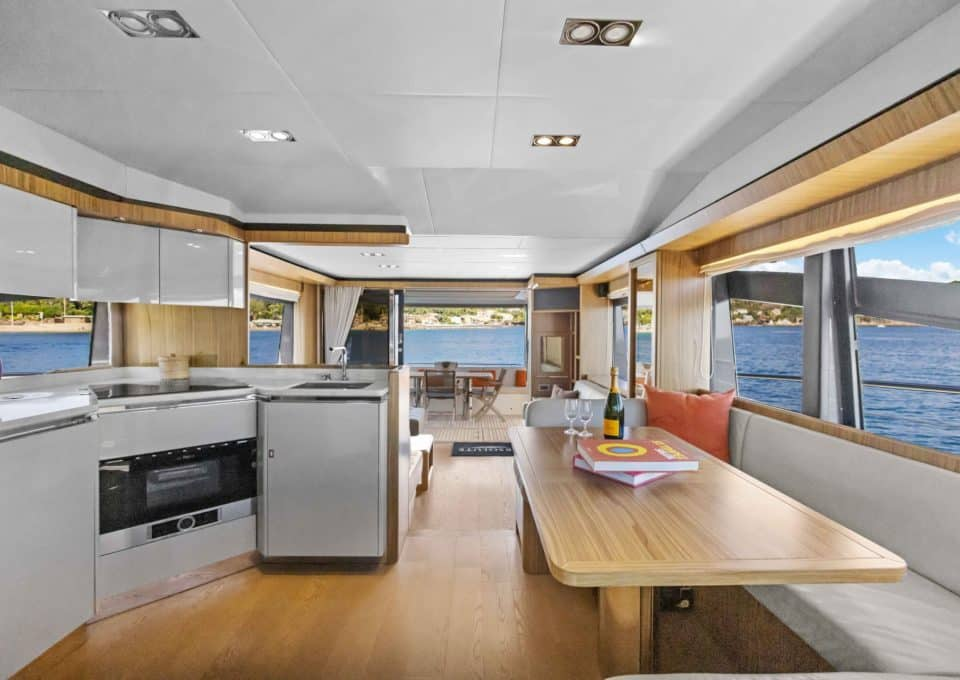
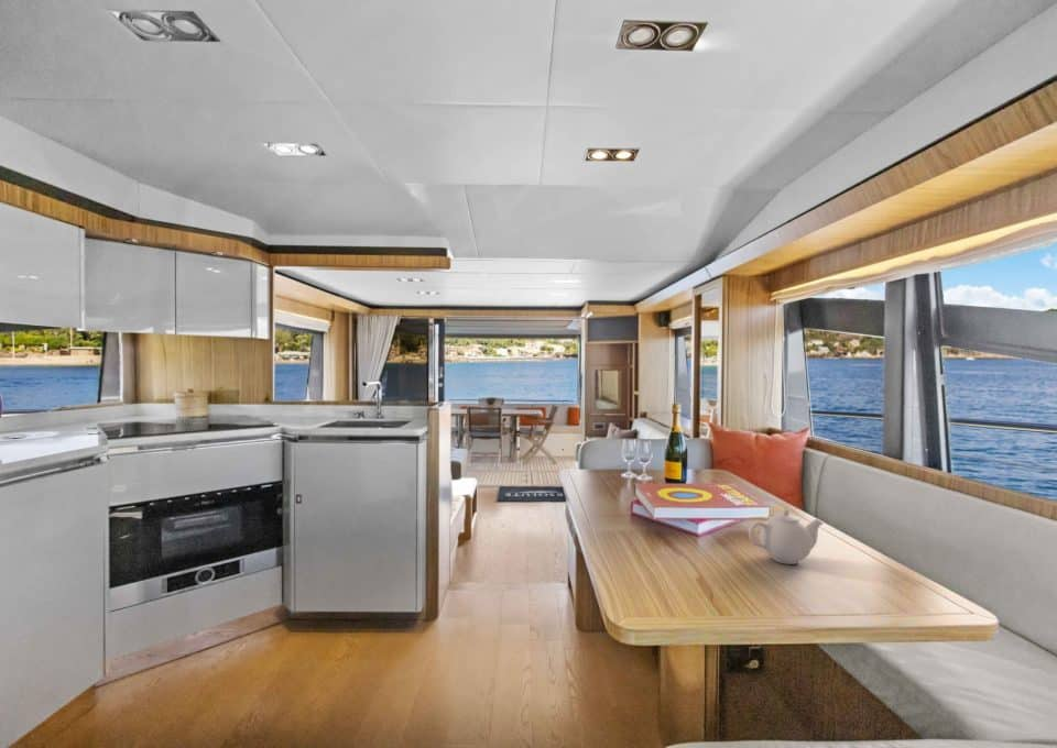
+ teapot [748,508,825,565]
